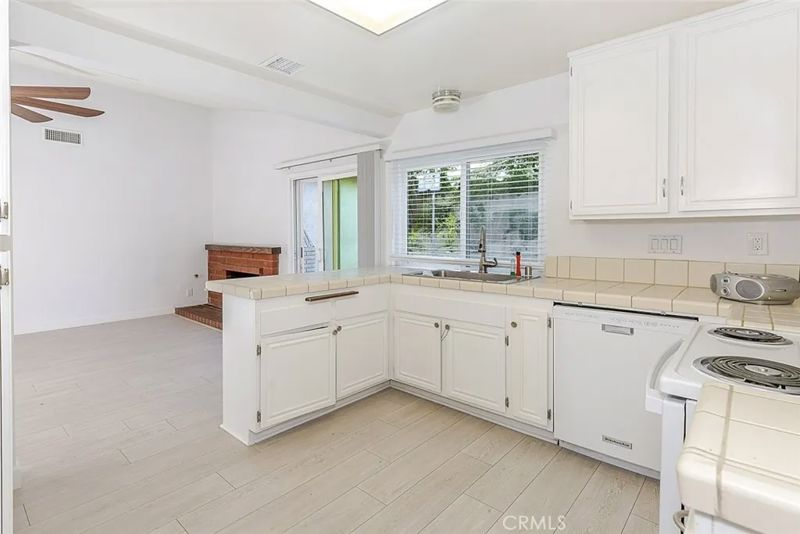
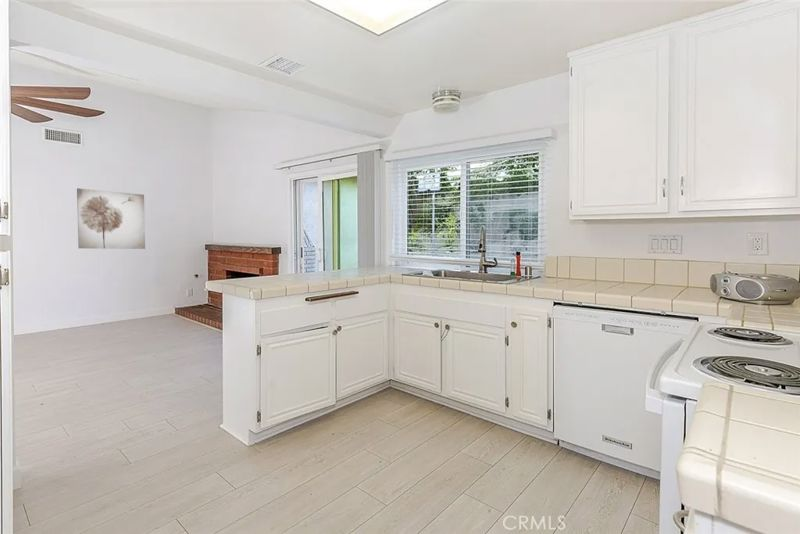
+ wall art [76,187,146,250]
